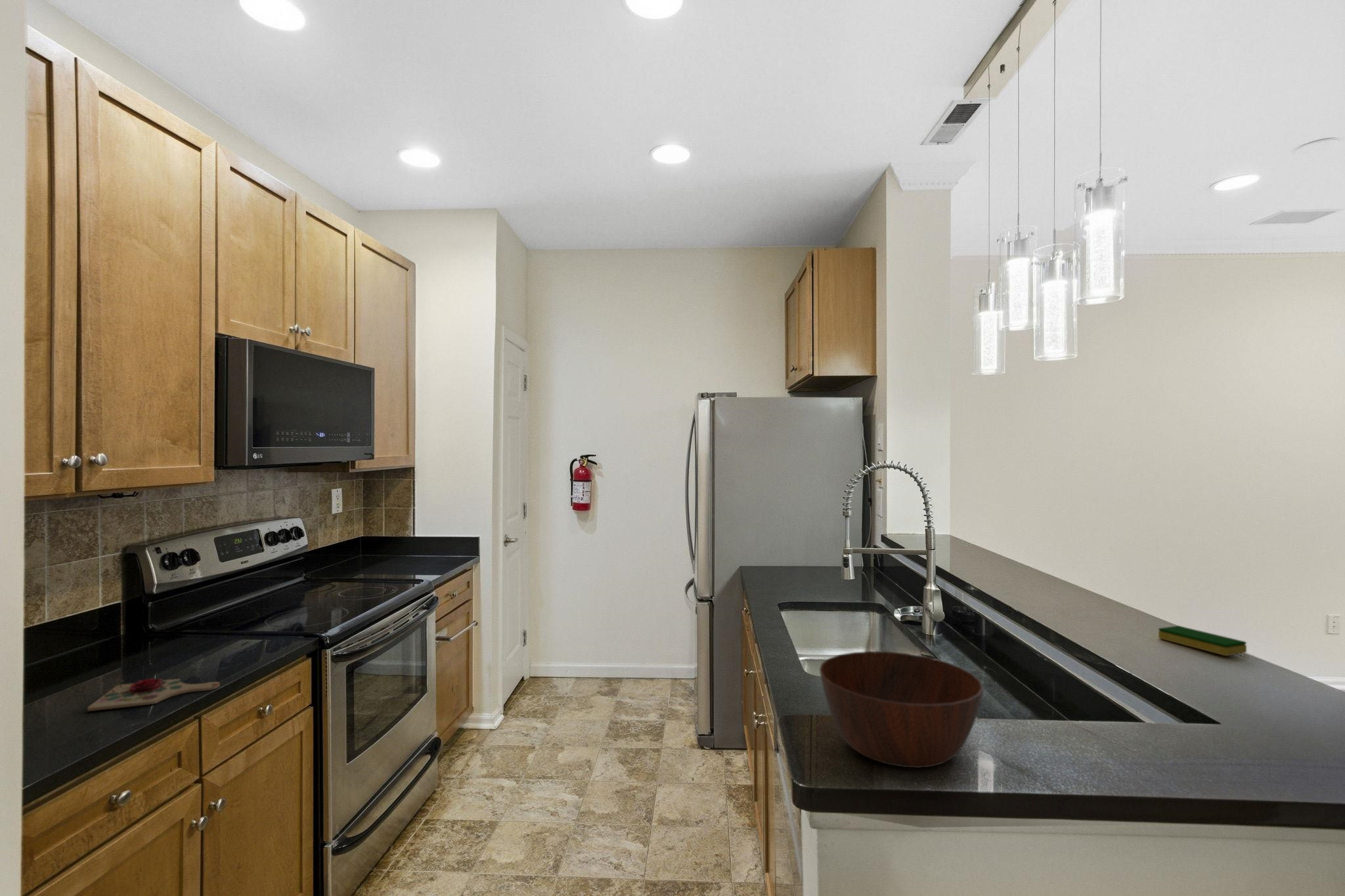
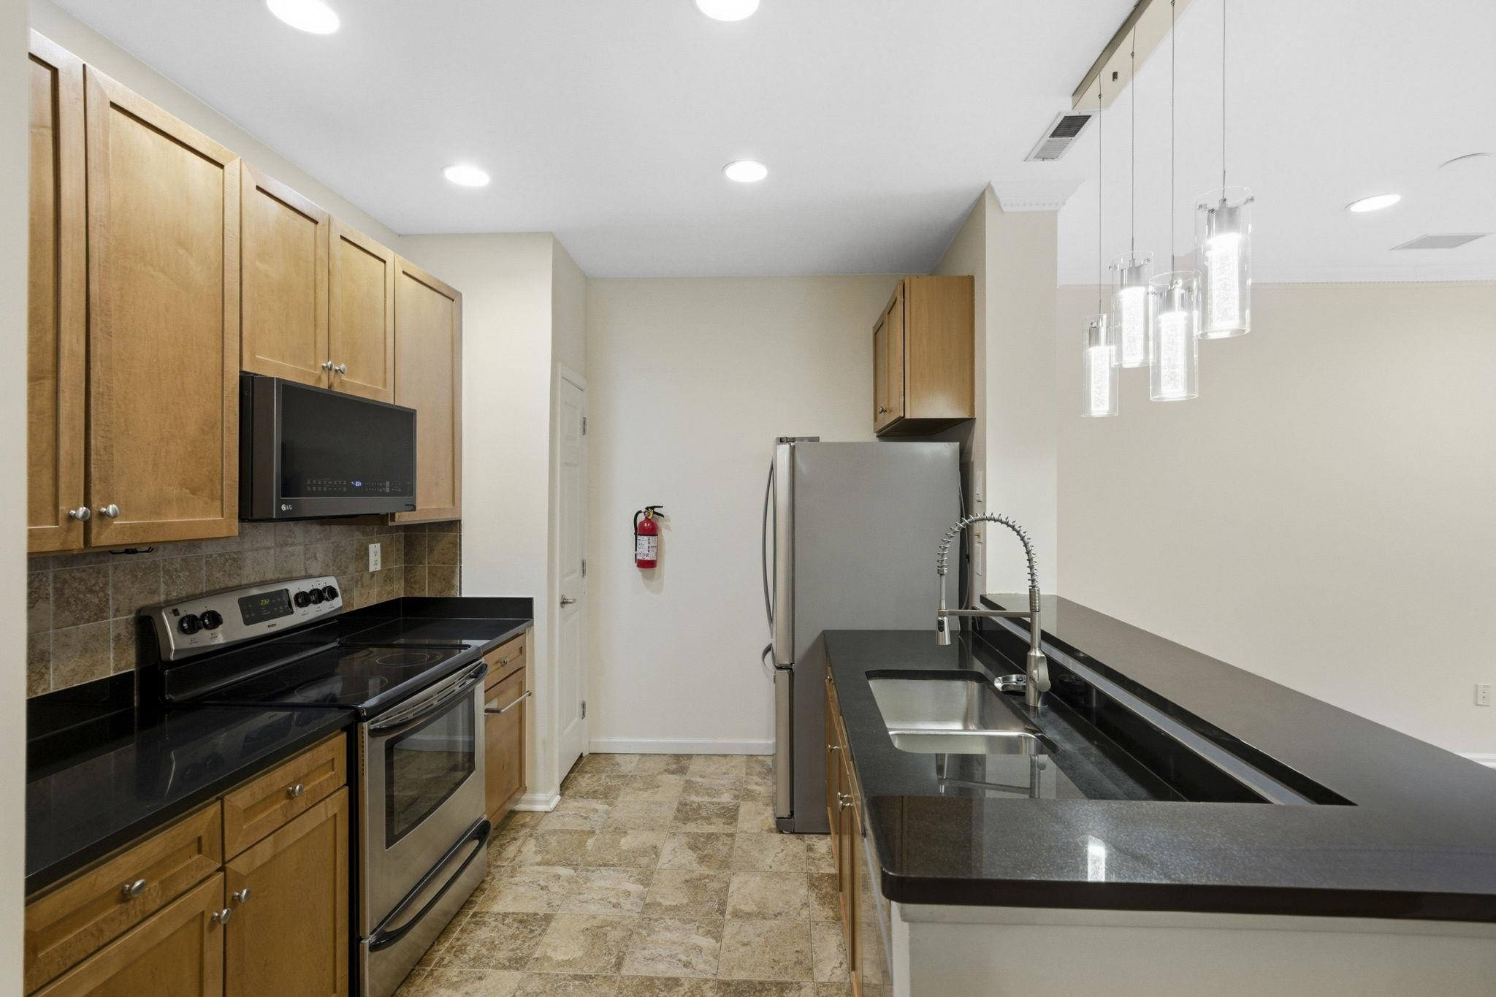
- cutting board [87,677,221,712]
- dish sponge [1158,625,1247,656]
- bowl [819,651,984,769]
